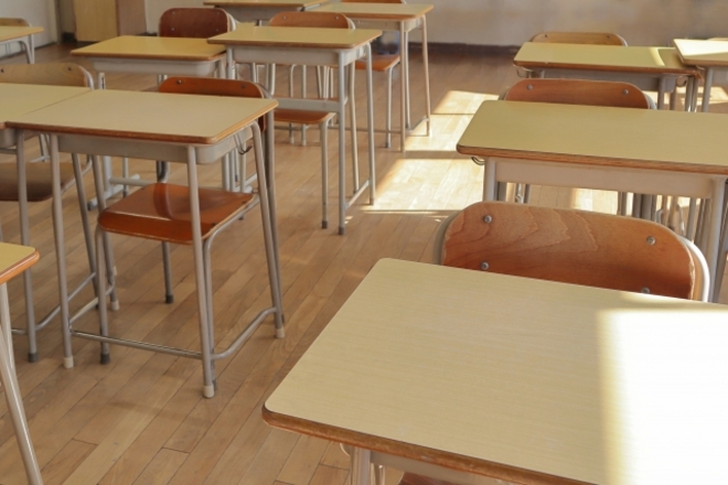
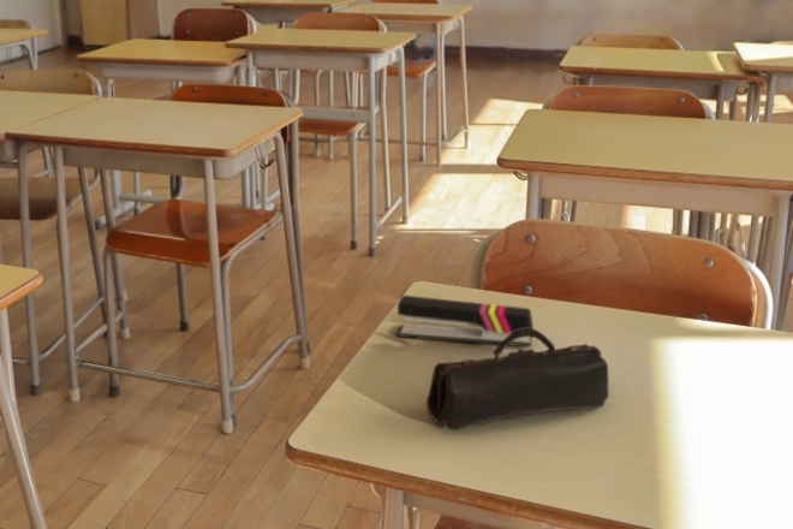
+ pencil case [425,328,610,432]
+ stapler [395,295,535,347]
